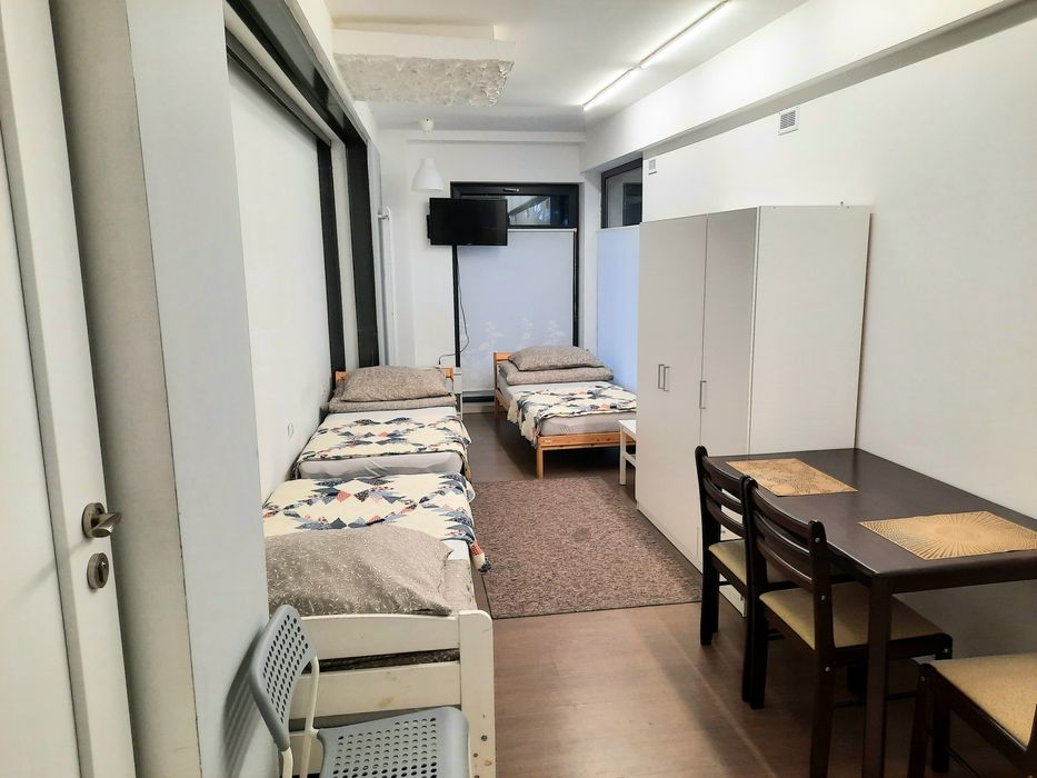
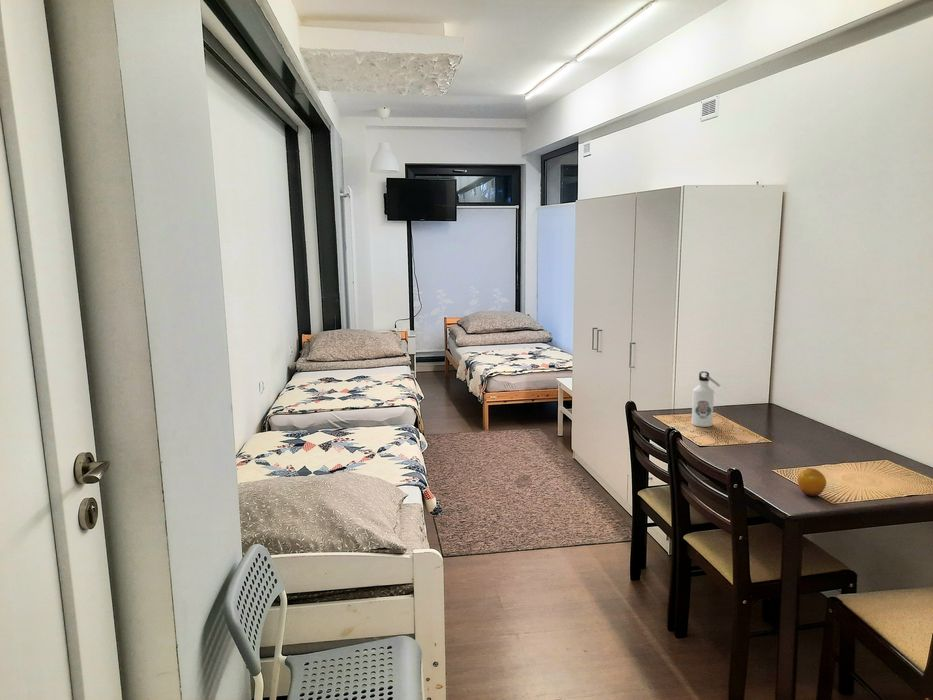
+ water bottle [691,370,726,428]
+ fruit [796,467,827,497]
